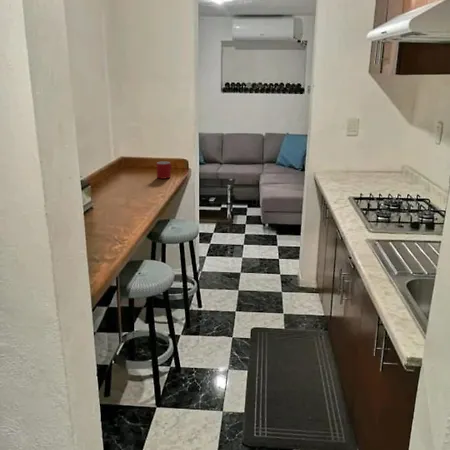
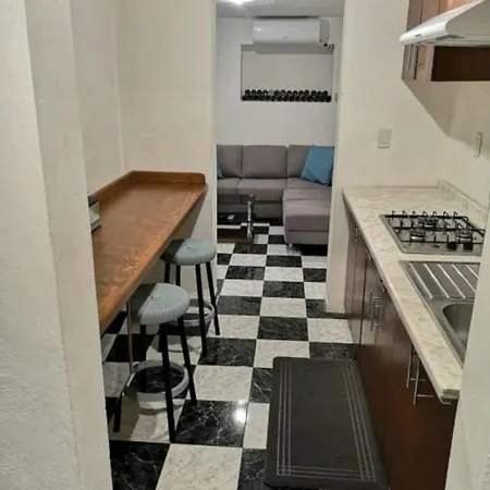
- mug [155,161,173,180]
